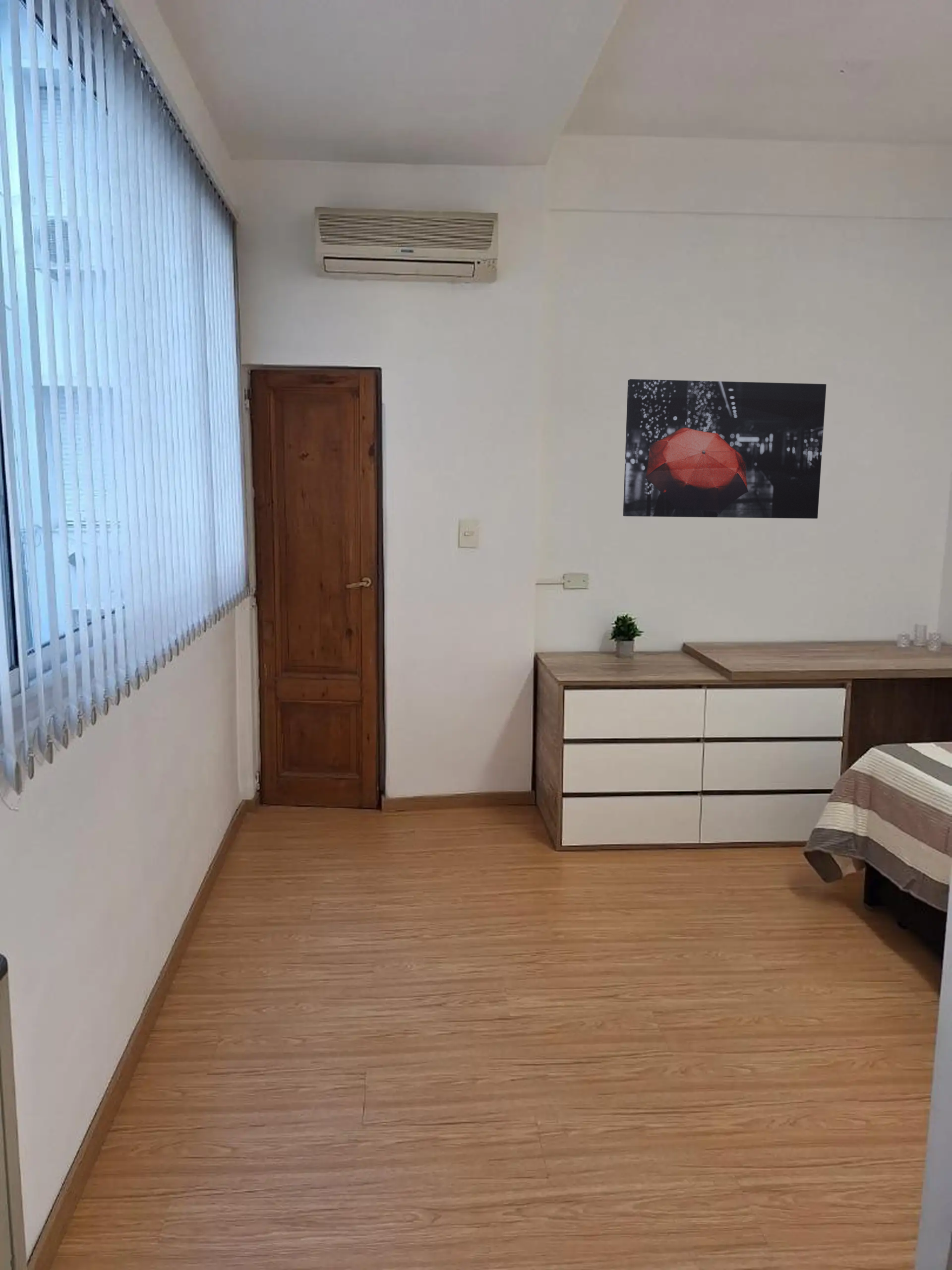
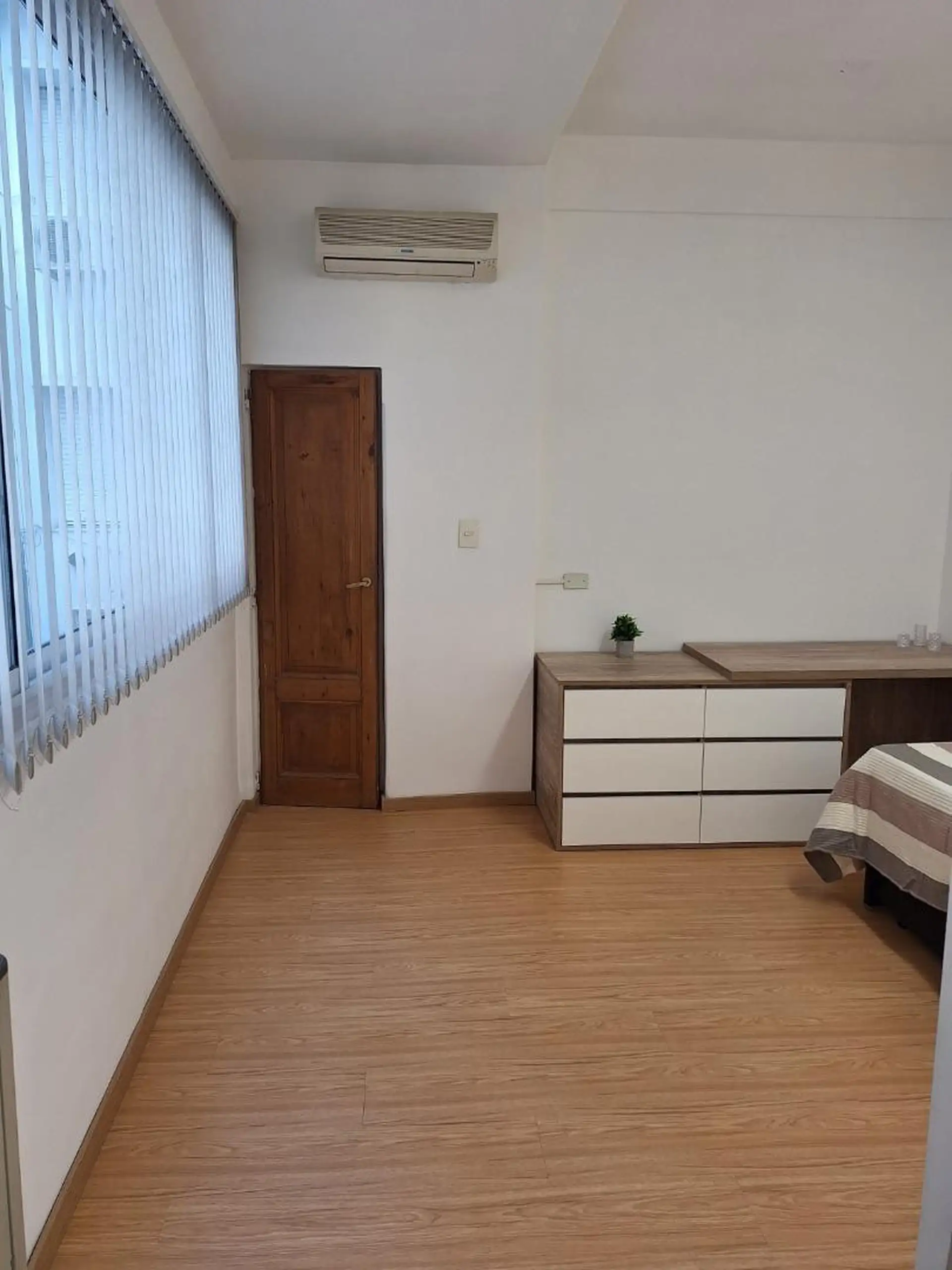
- wall art [623,379,827,519]
